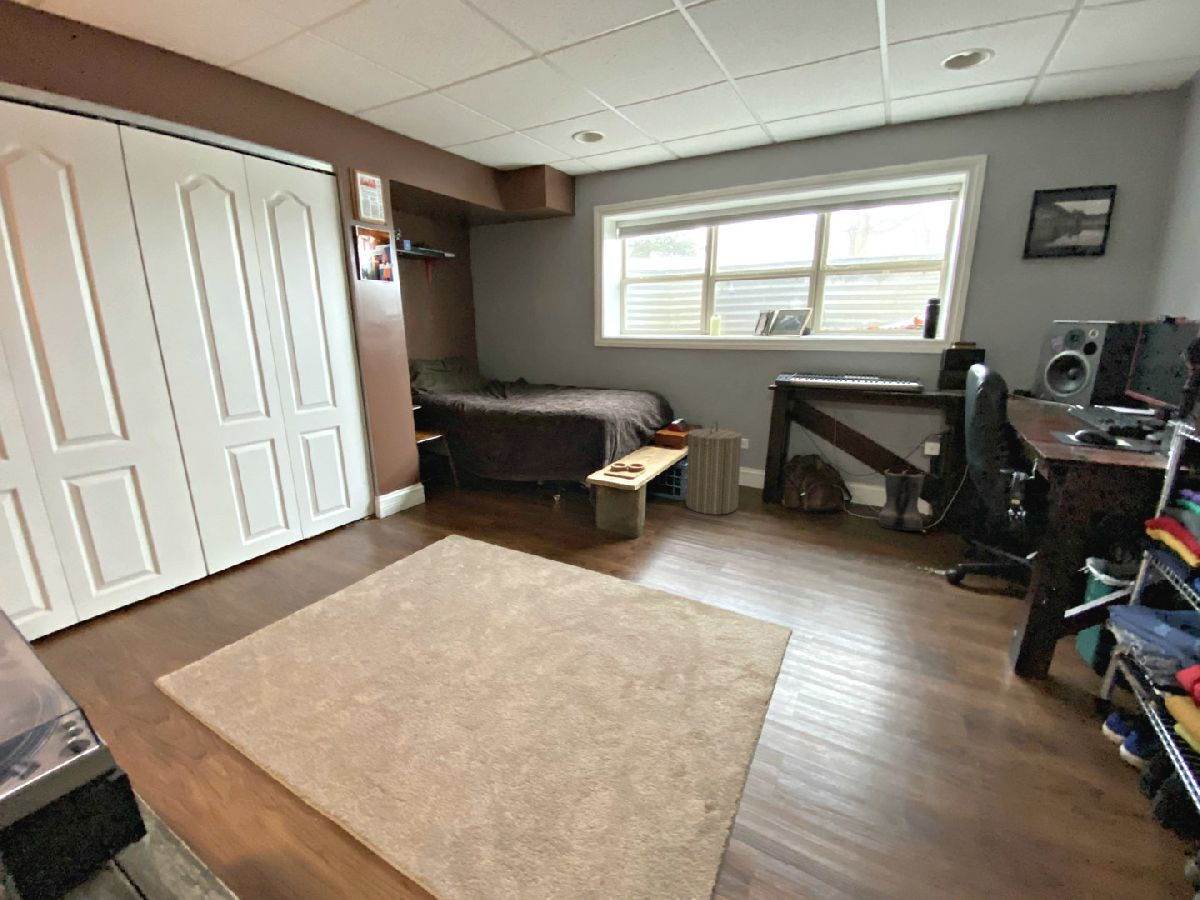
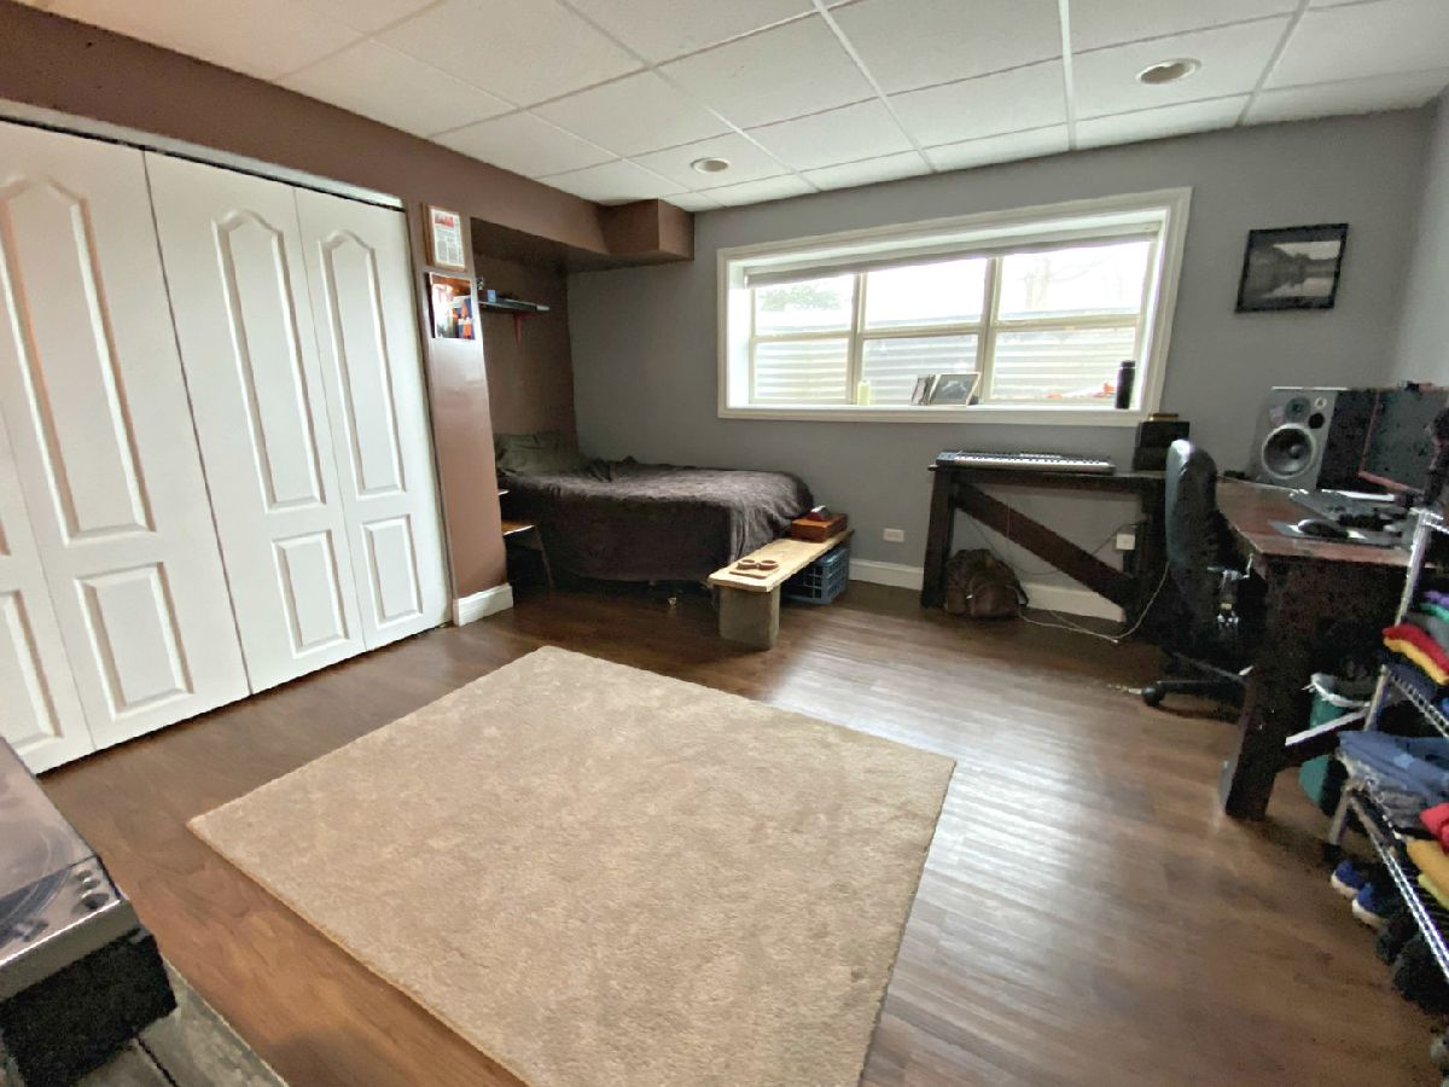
- boots [877,469,926,532]
- laundry hamper [685,420,743,516]
